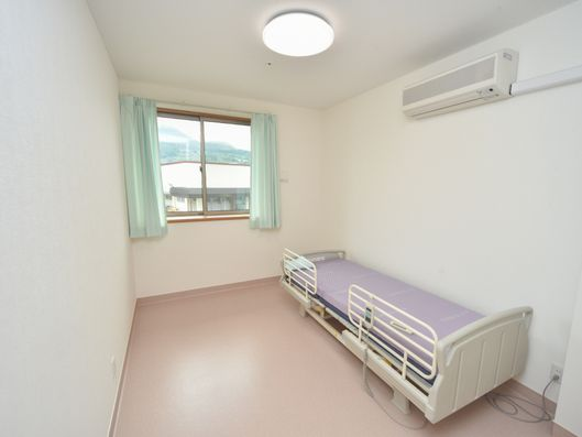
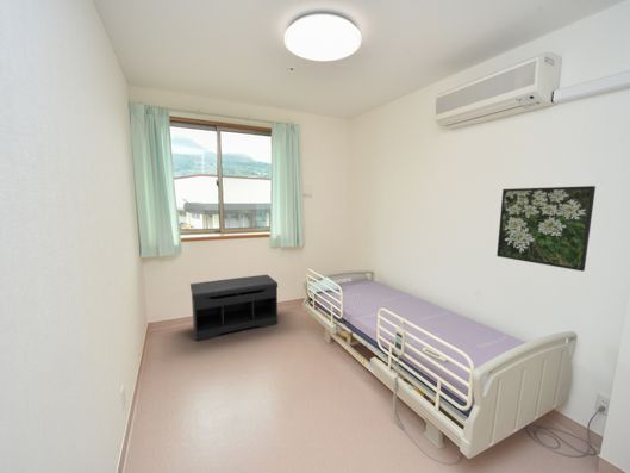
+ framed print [495,185,597,273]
+ bench [189,274,279,342]
